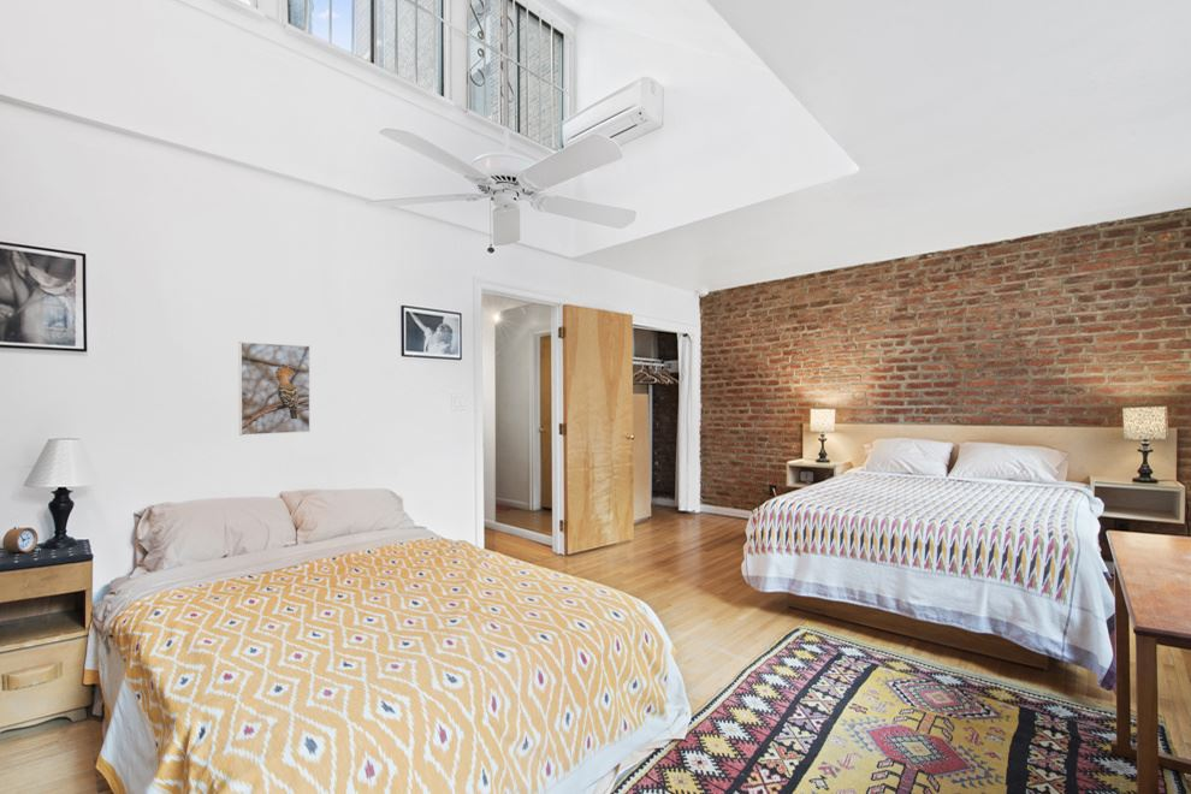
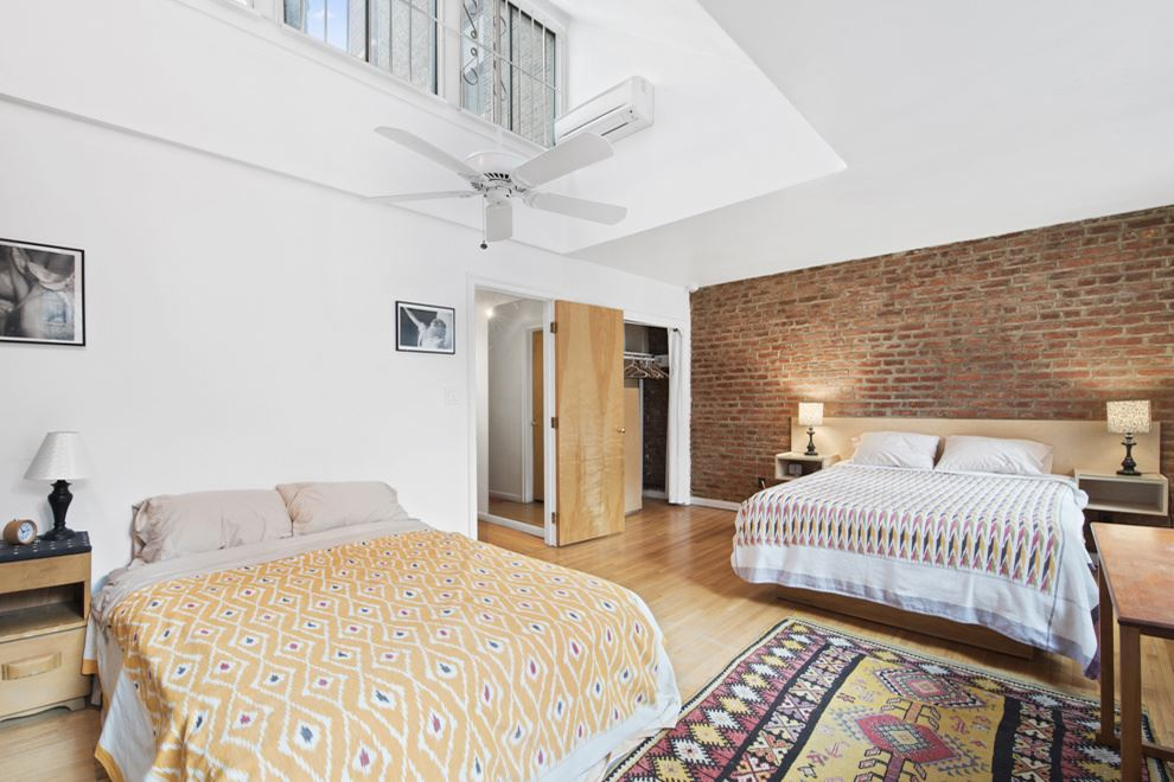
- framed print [238,340,312,437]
